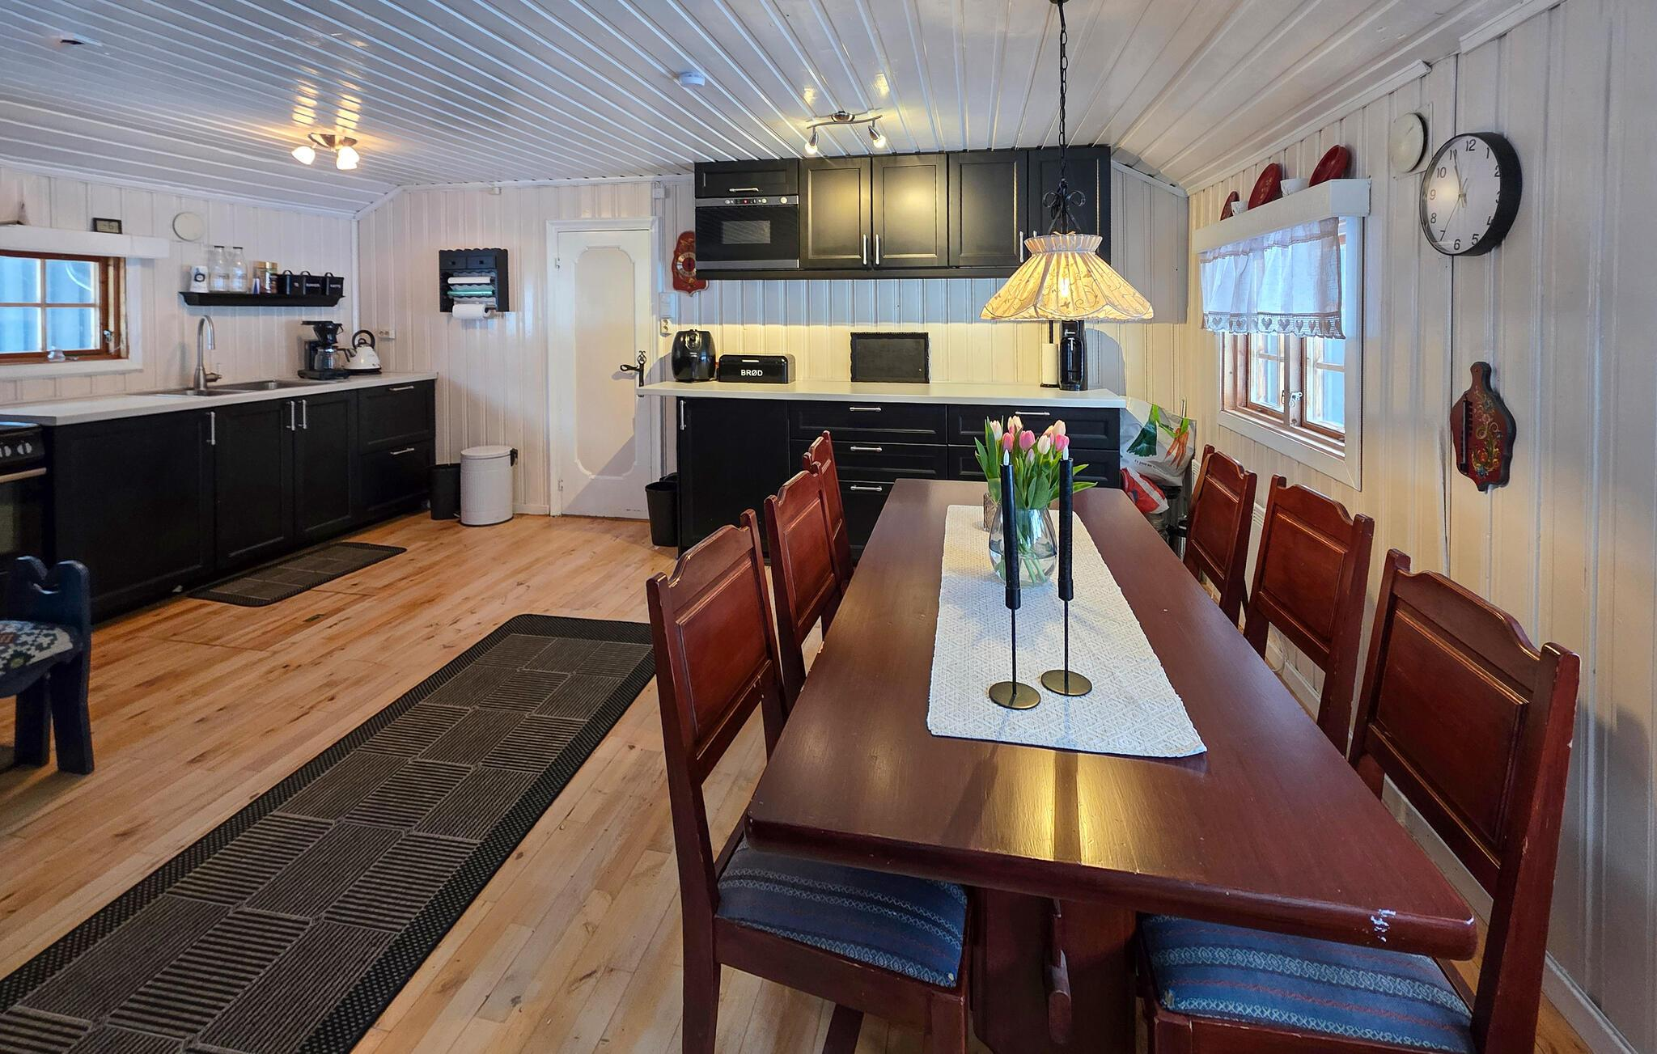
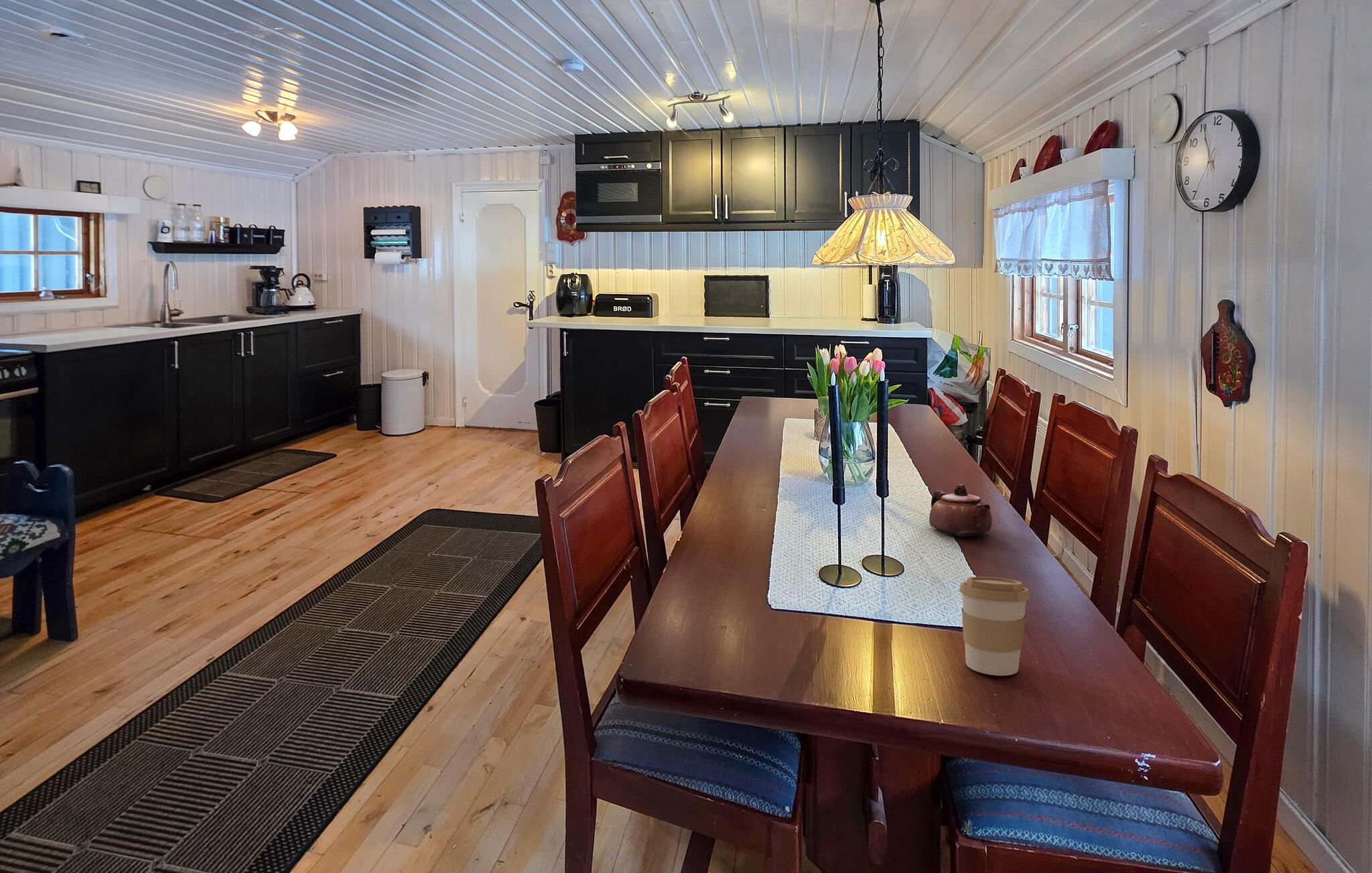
+ coffee cup [959,576,1030,676]
+ teapot [929,483,992,537]
